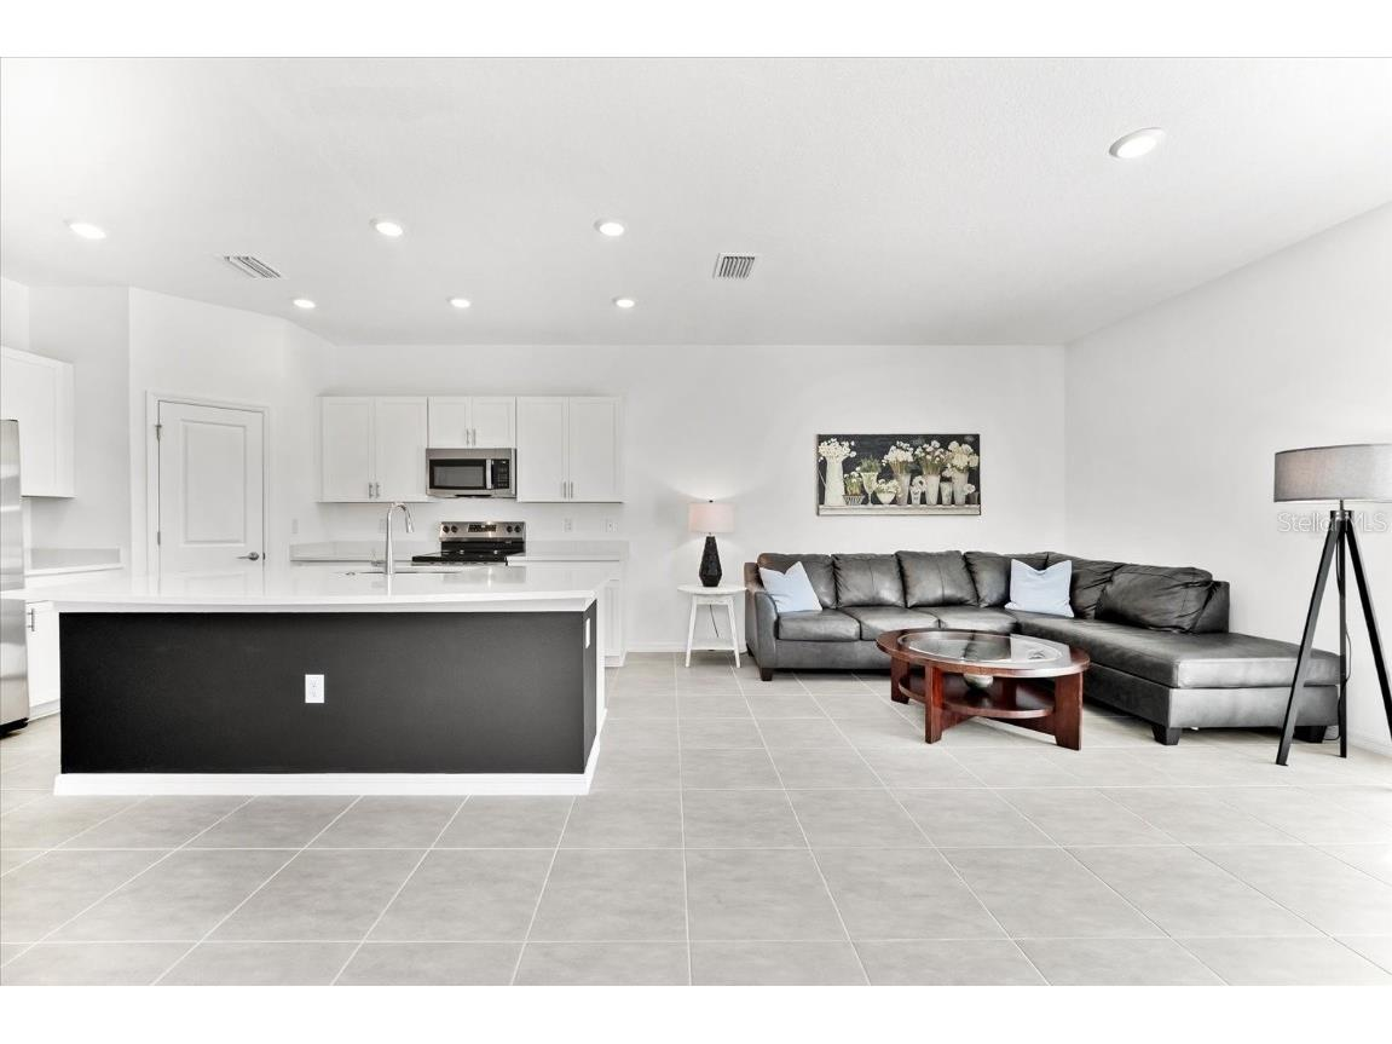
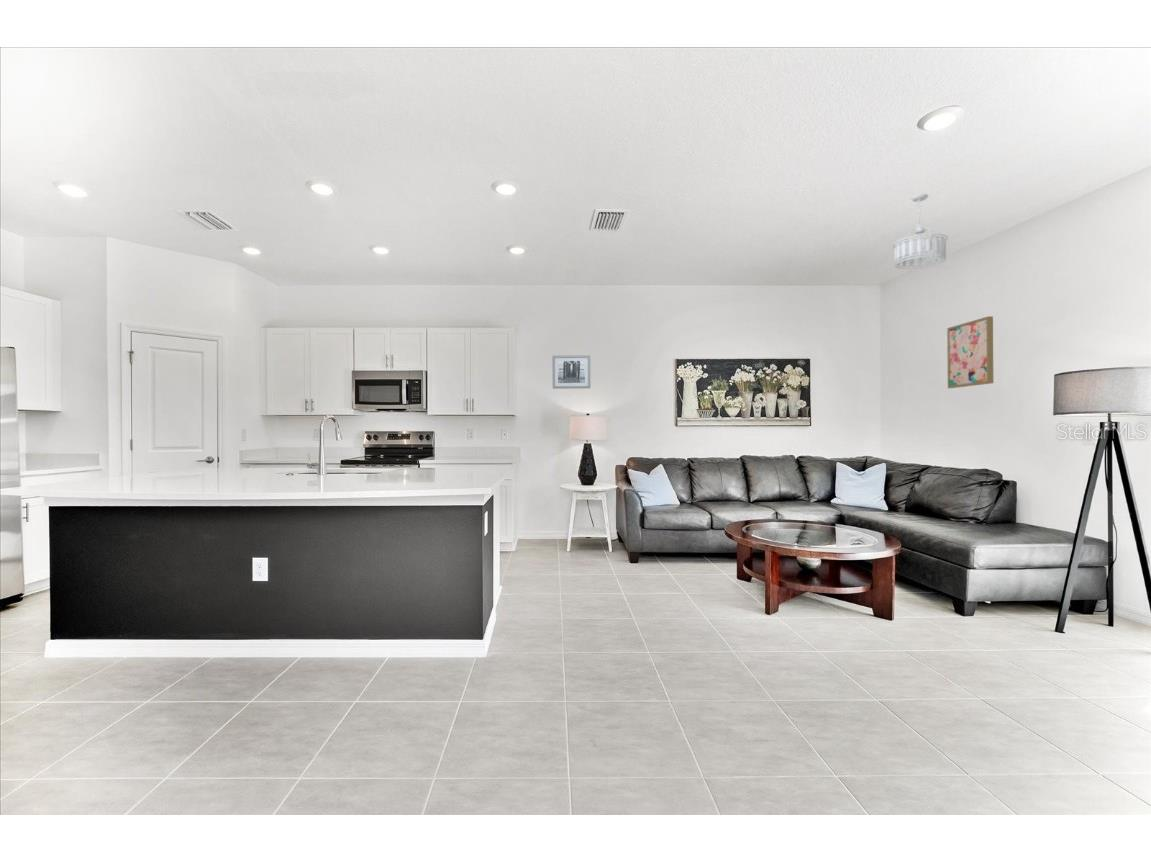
+ wall art [946,315,994,389]
+ ceiling light fixture [892,193,949,270]
+ wall art [551,354,591,390]
